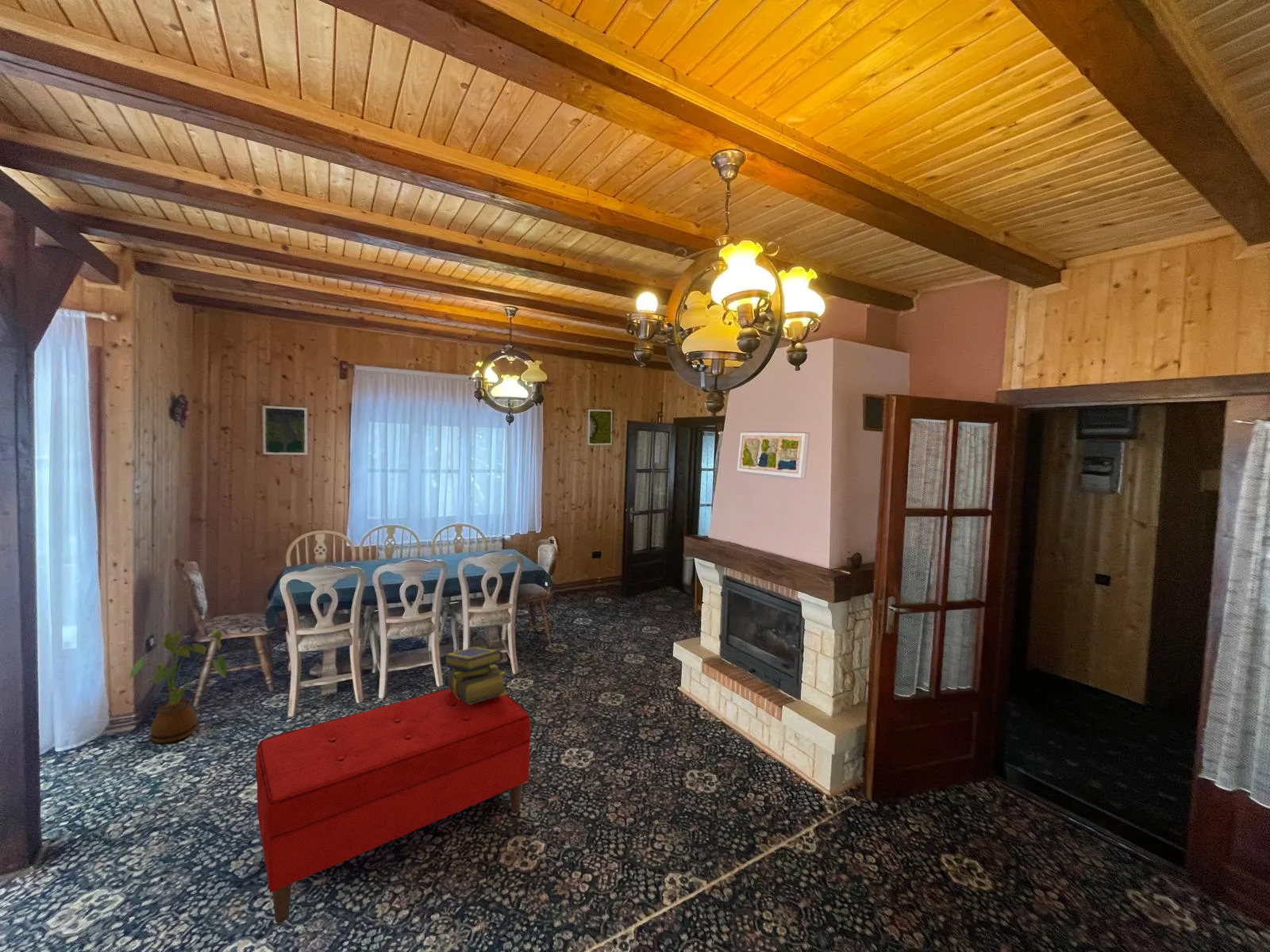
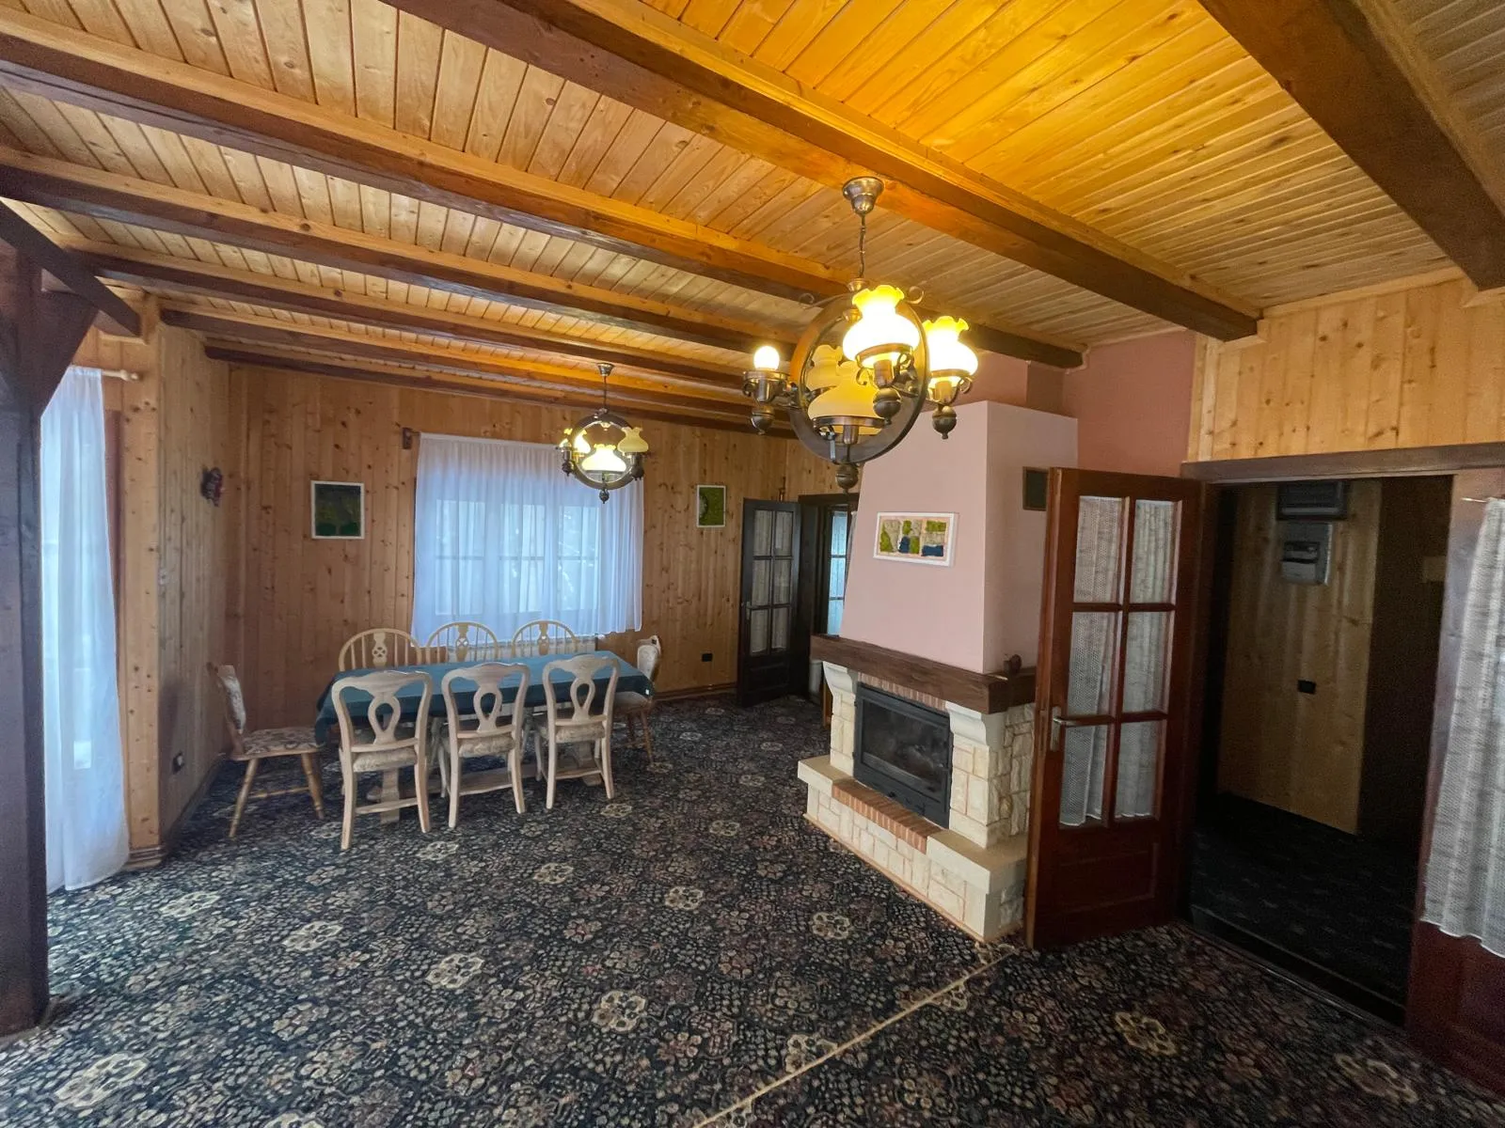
- bench [255,688,531,923]
- stack of books [443,646,507,704]
- house plant [127,627,228,744]
